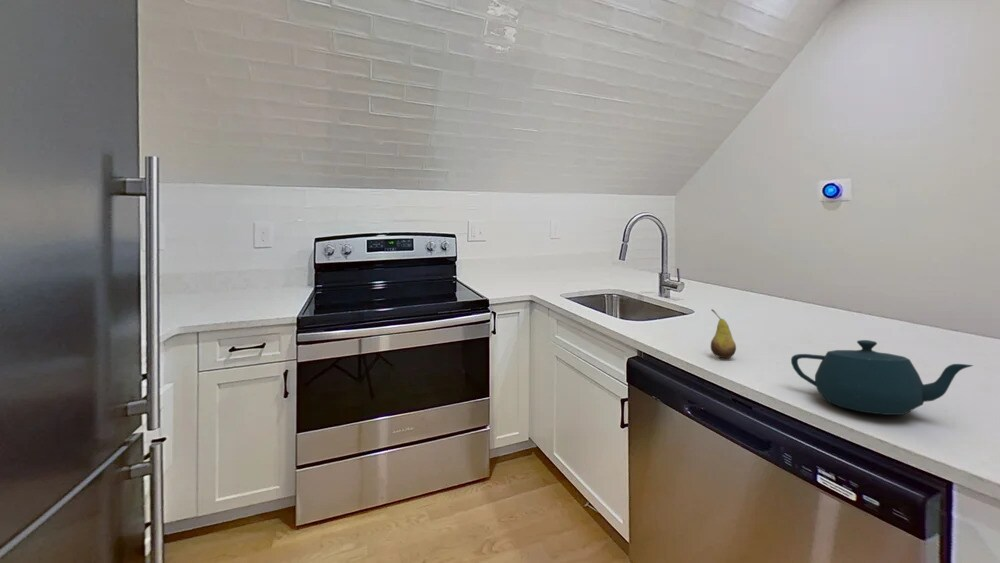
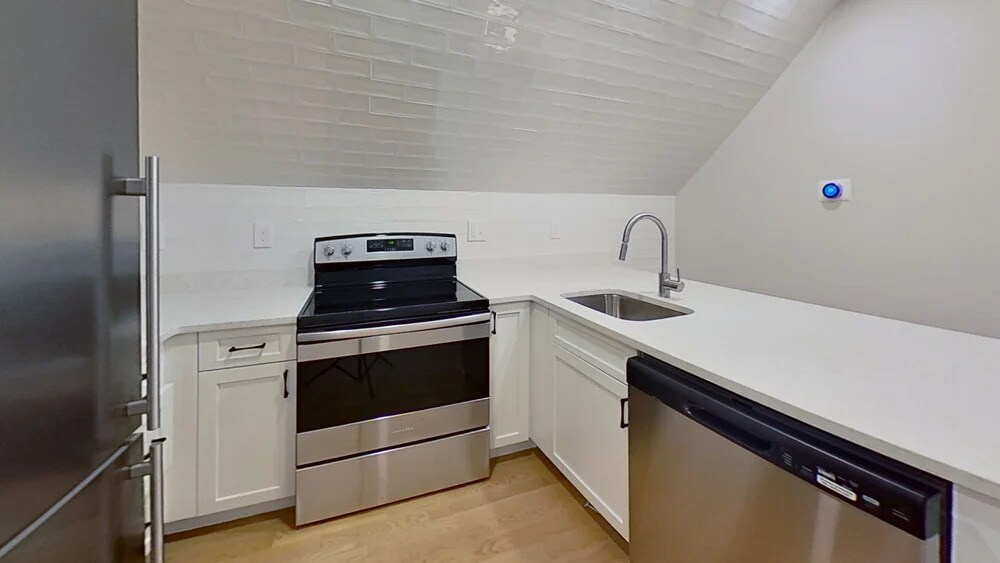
- fruit [710,308,737,359]
- teapot [790,339,974,416]
